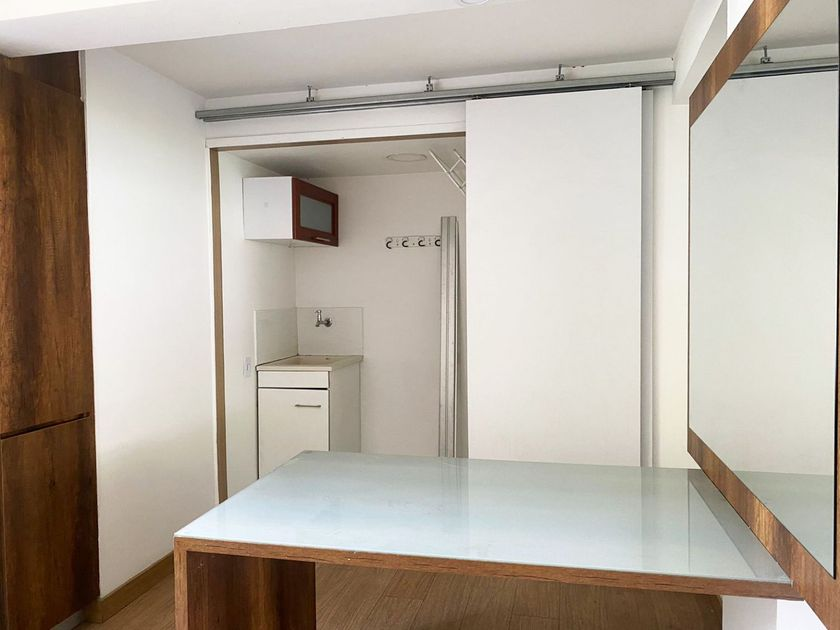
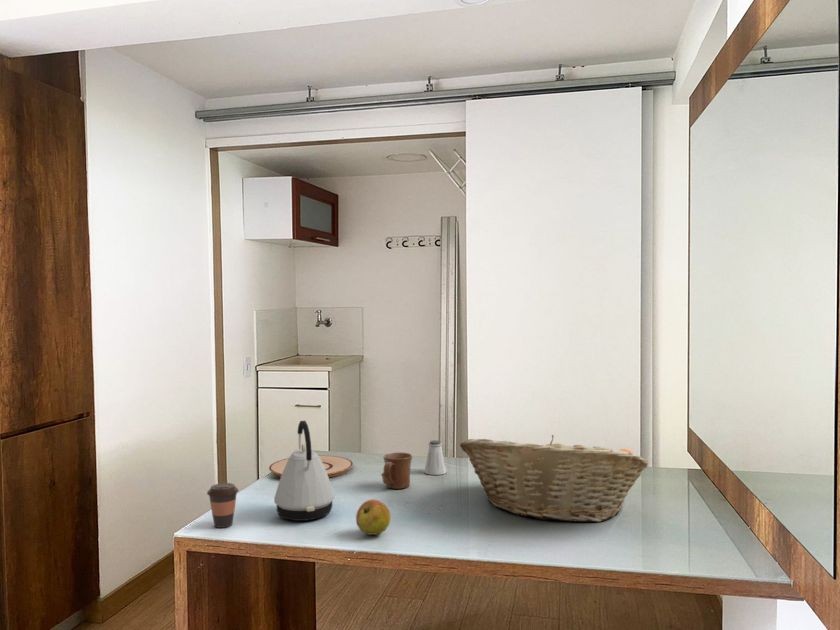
+ apple [355,498,392,536]
+ coffee cup [206,482,240,529]
+ mug [380,451,413,490]
+ kettle [273,420,335,522]
+ plate [268,454,354,478]
+ saltshaker [424,439,447,476]
+ fruit basket [459,434,649,523]
